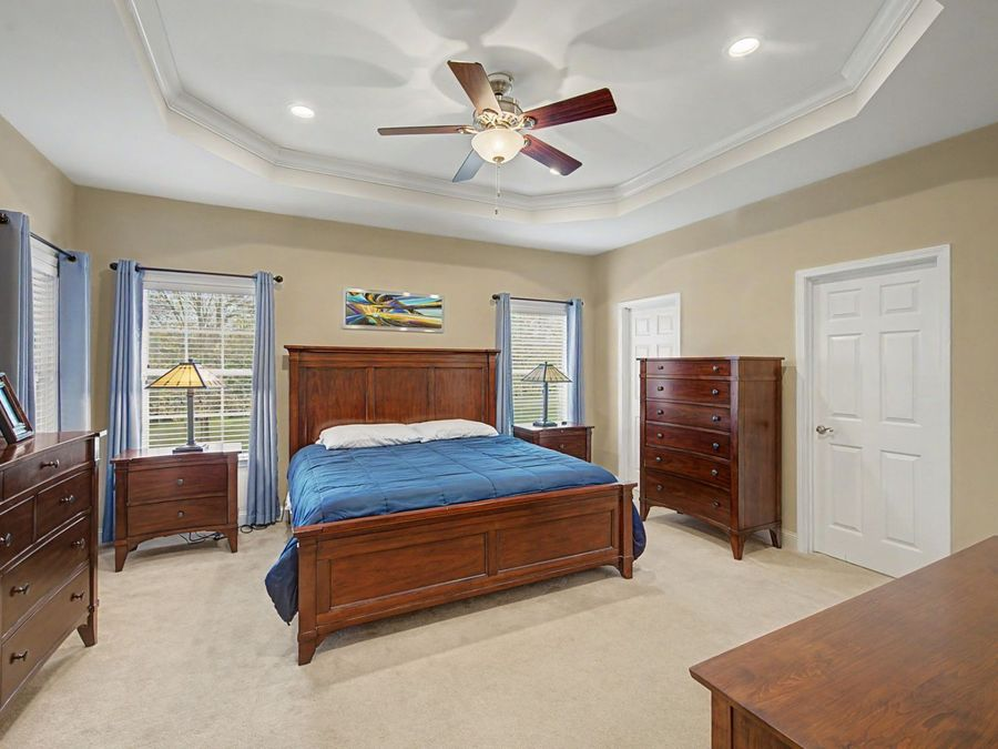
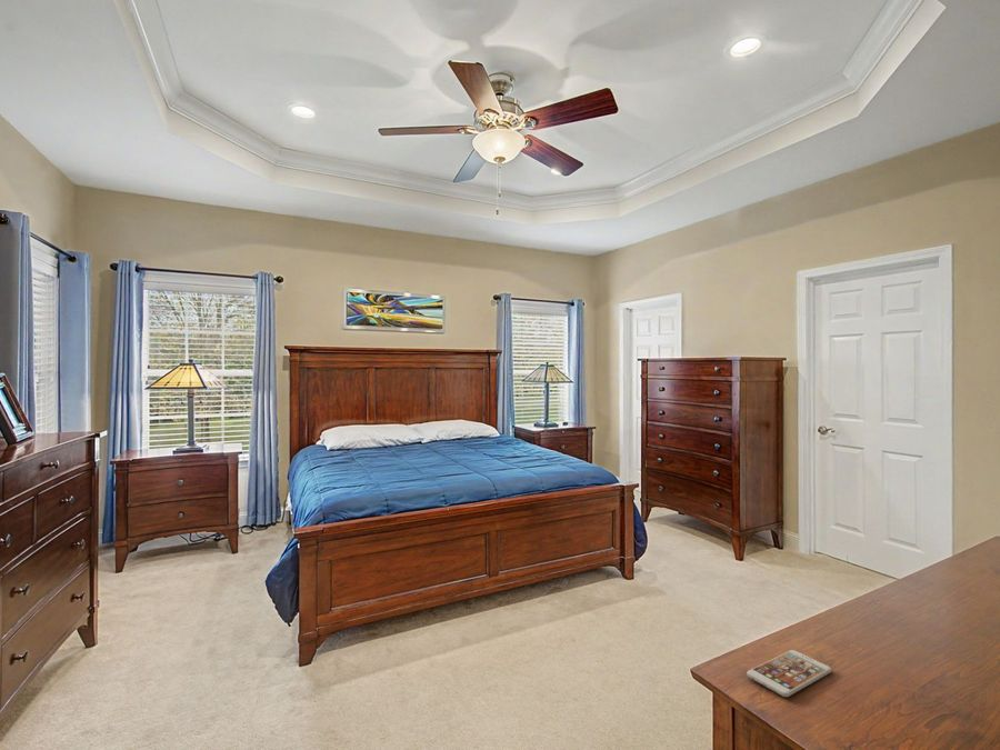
+ smartphone [746,649,833,698]
